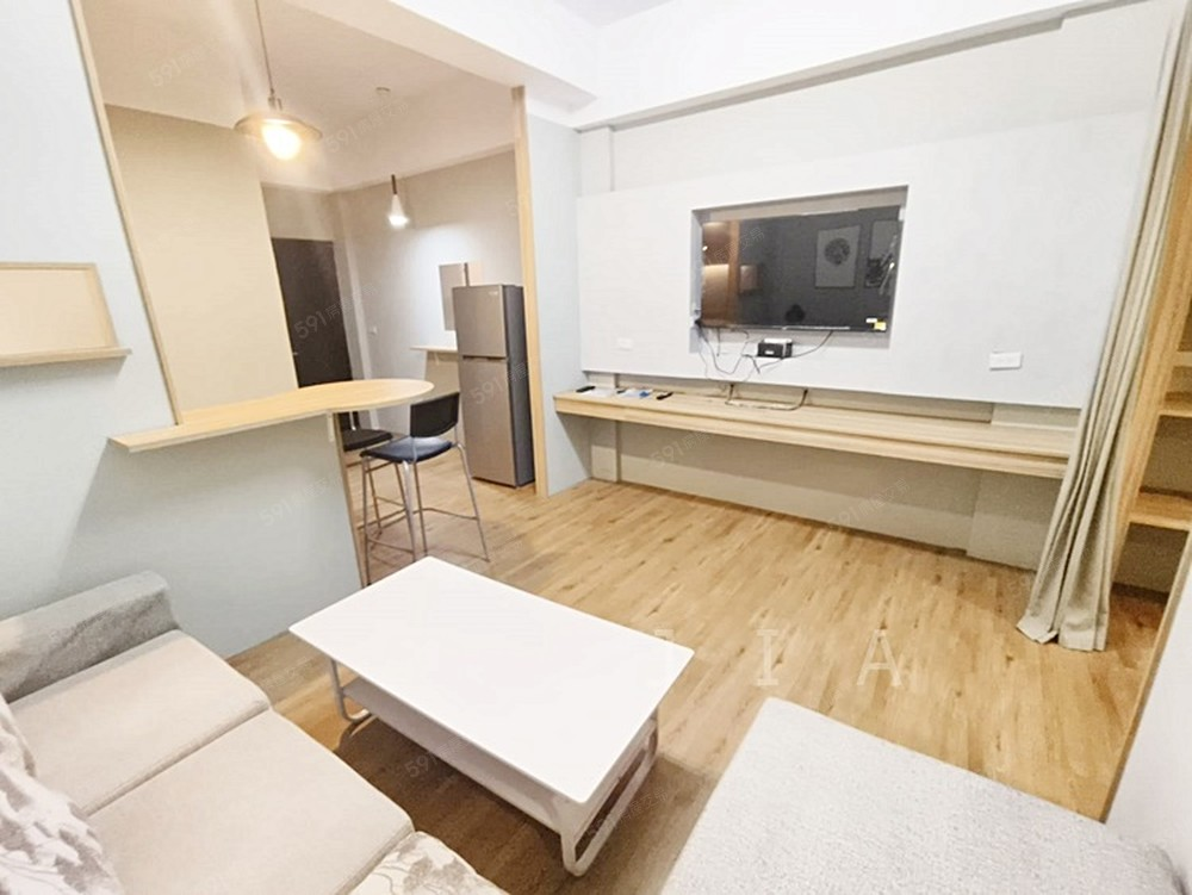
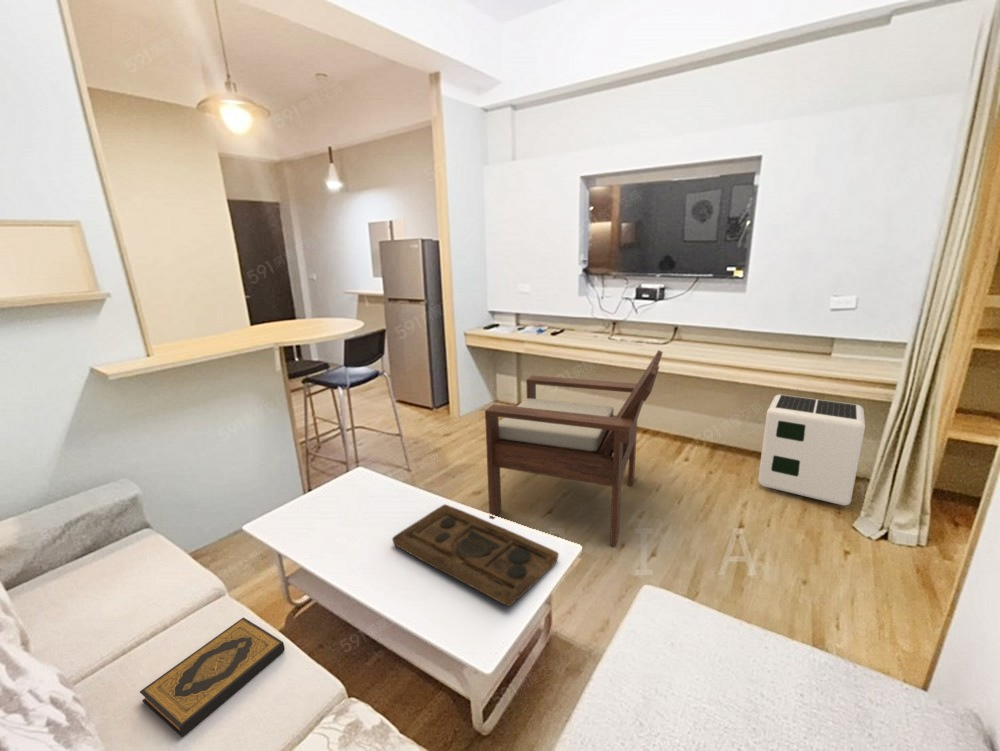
+ hardback book [139,616,286,738]
+ chair [484,349,664,547]
+ air purifier [757,393,866,507]
+ decorative tray [391,503,560,607]
